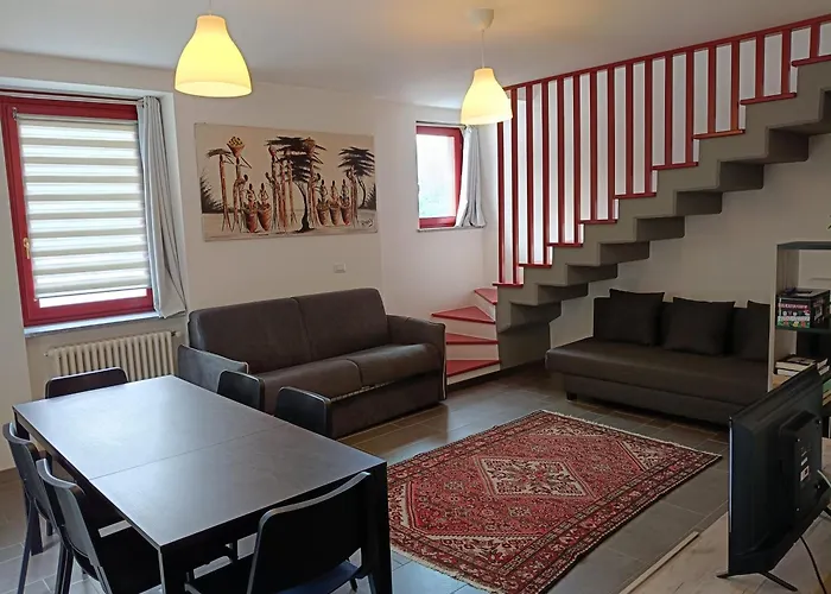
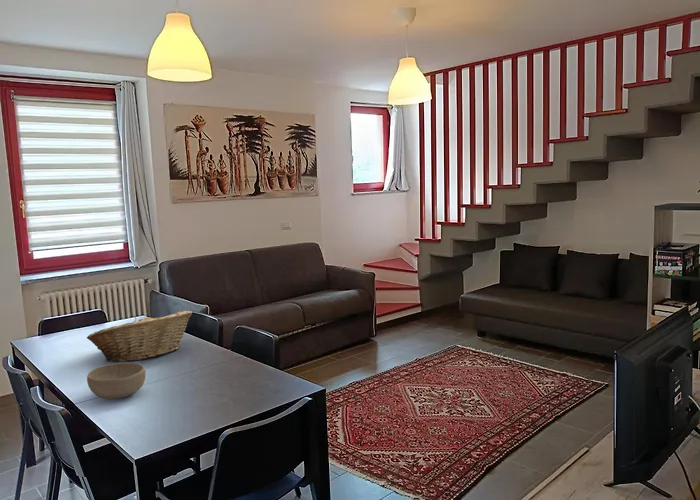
+ bowl [86,362,147,400]
+ fruit basket [86,310,193,363]
